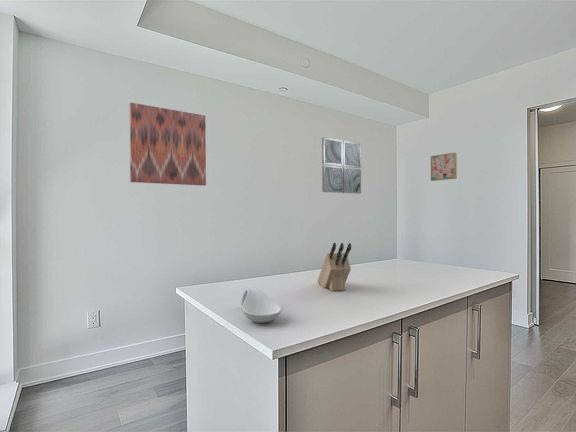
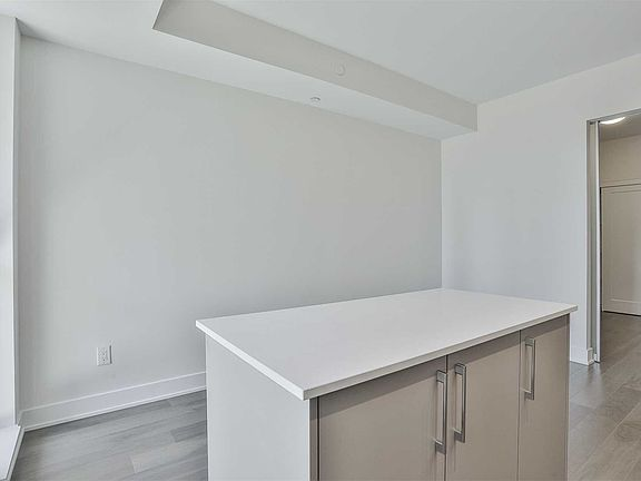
- wall art [129,102,207,187]
- wall art [321,137,362,195]
- knife block [317,242,352,292]
- spoon rest [240,287,283,324]
- wall art [430,152,458,182]
